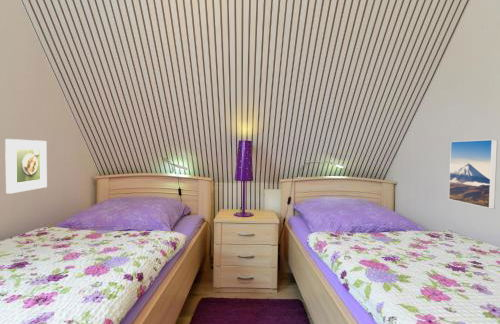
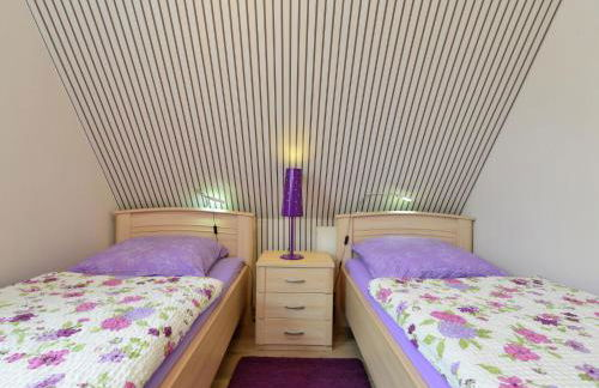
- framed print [448,138,499,210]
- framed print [4,138,48,195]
